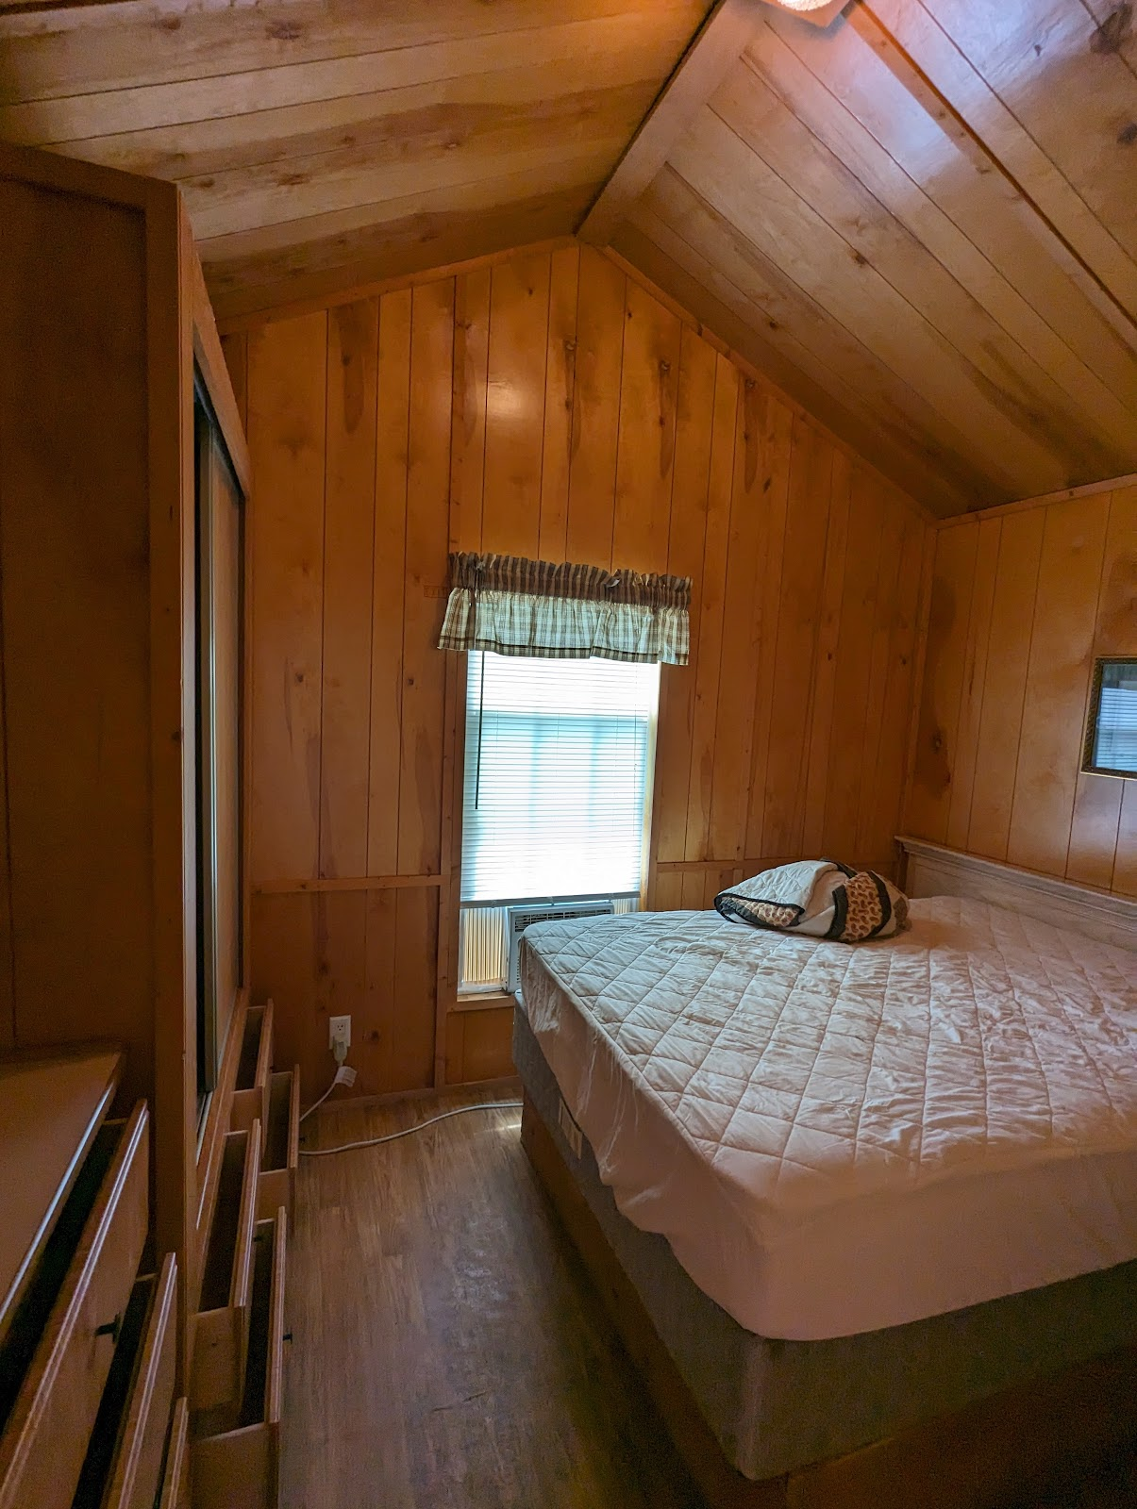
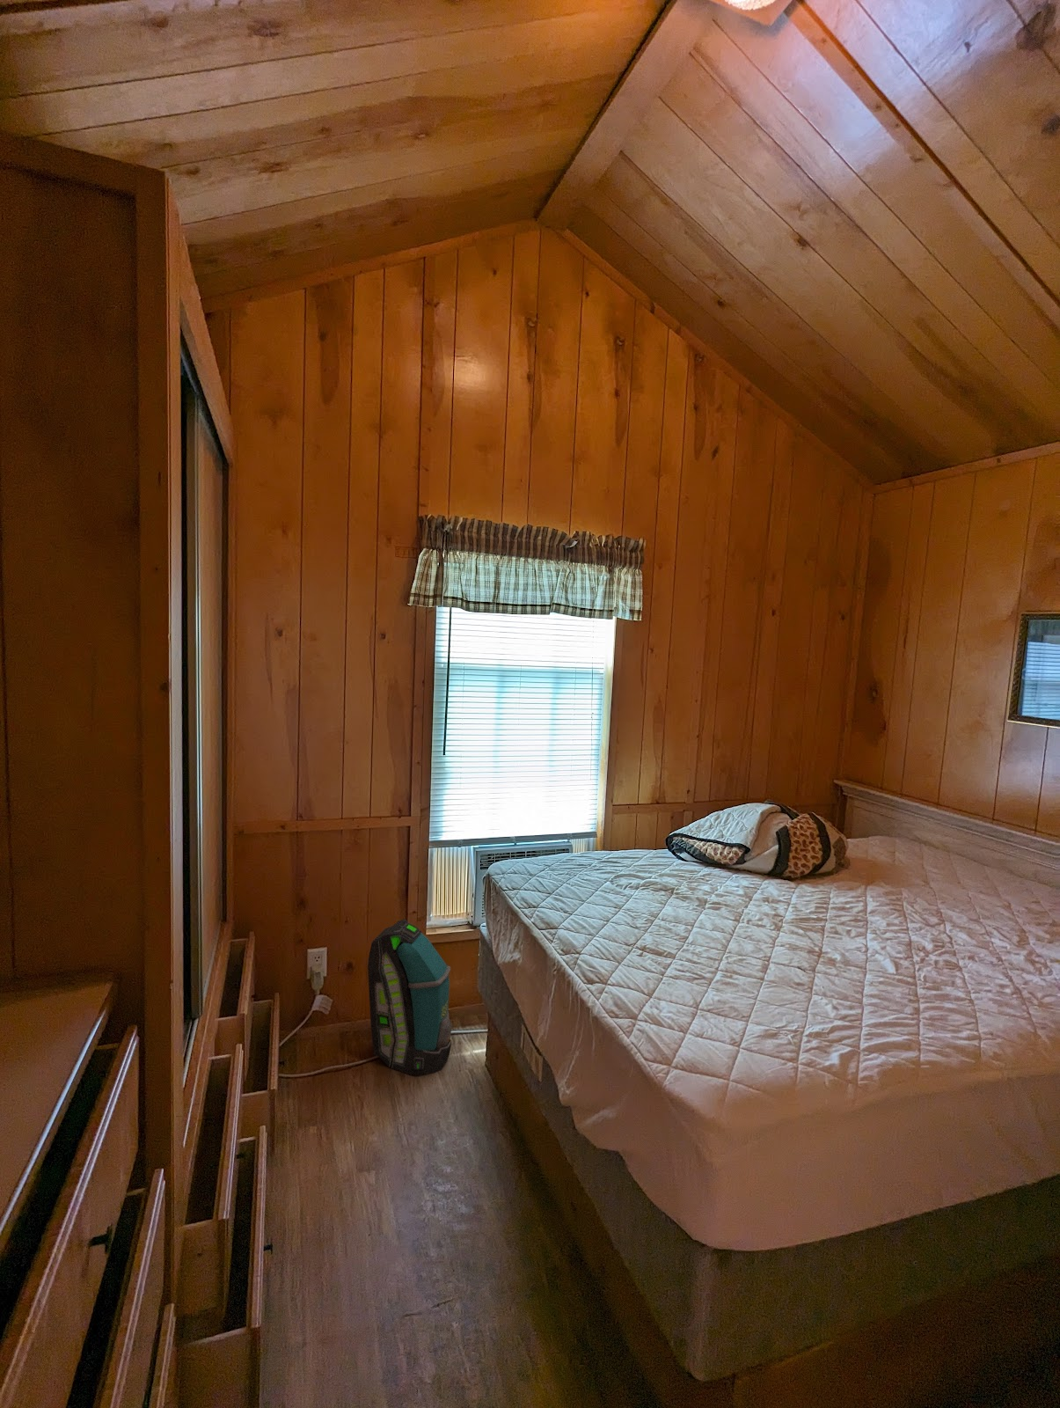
+ backpack [366,919,453,1077]
